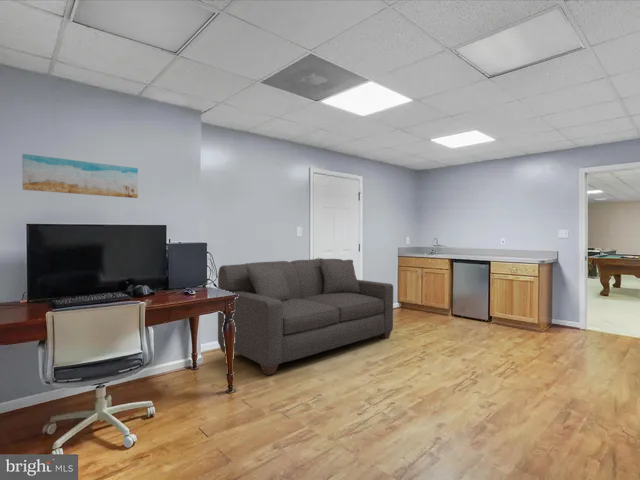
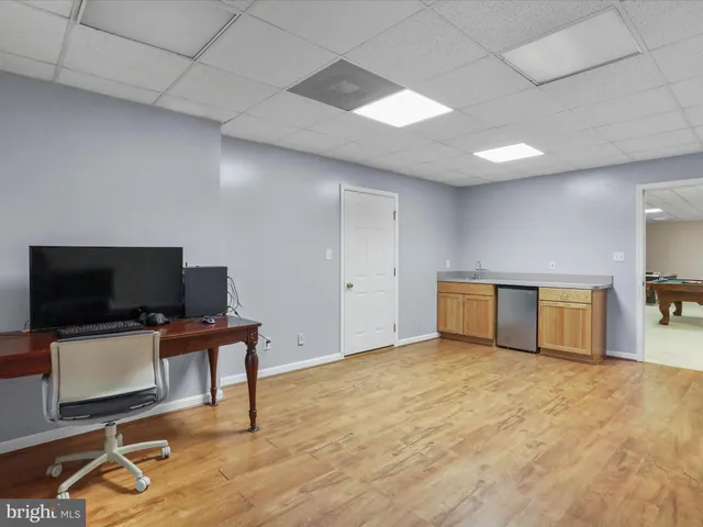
- wall art [21,153,139,199]
- sofa [217,257,394,376]
